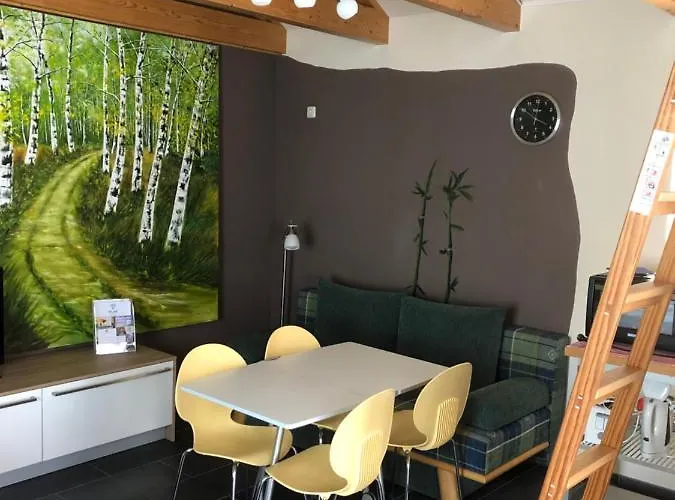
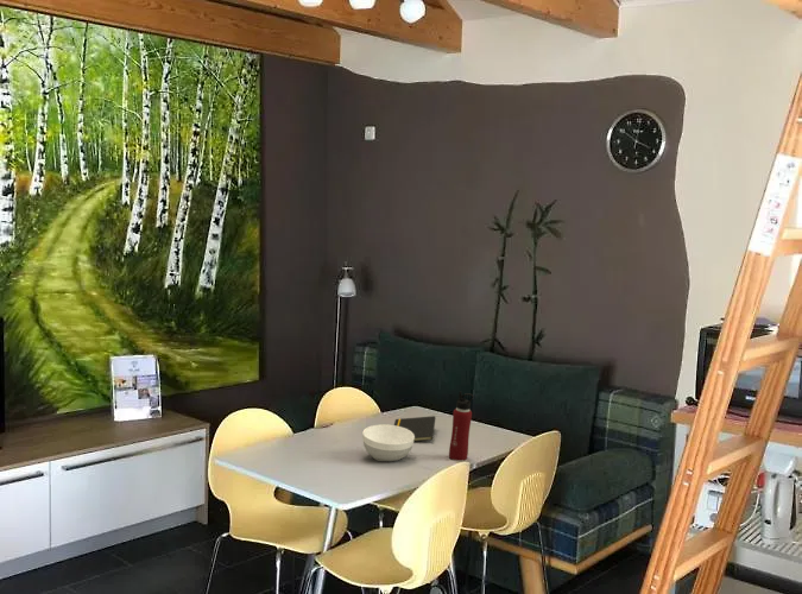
+ water bottle [448,391,474,462]
+ notepad [393,415,436,442]
+ bowl [361,423,415,462]
